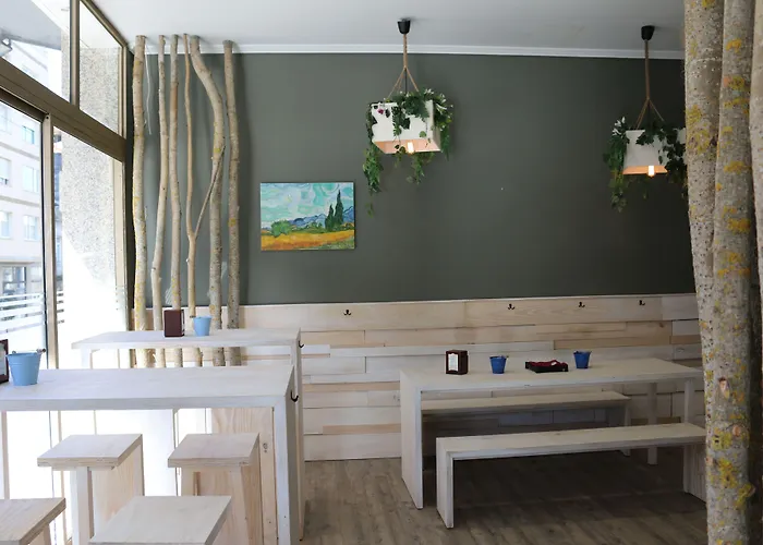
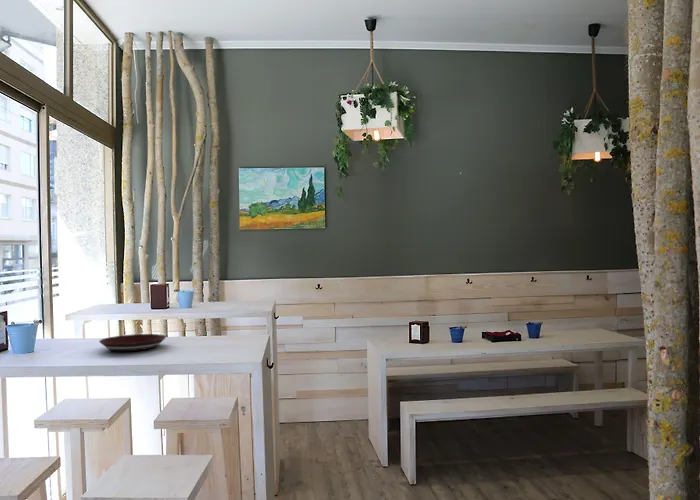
+ plate [98,333,167,352]
